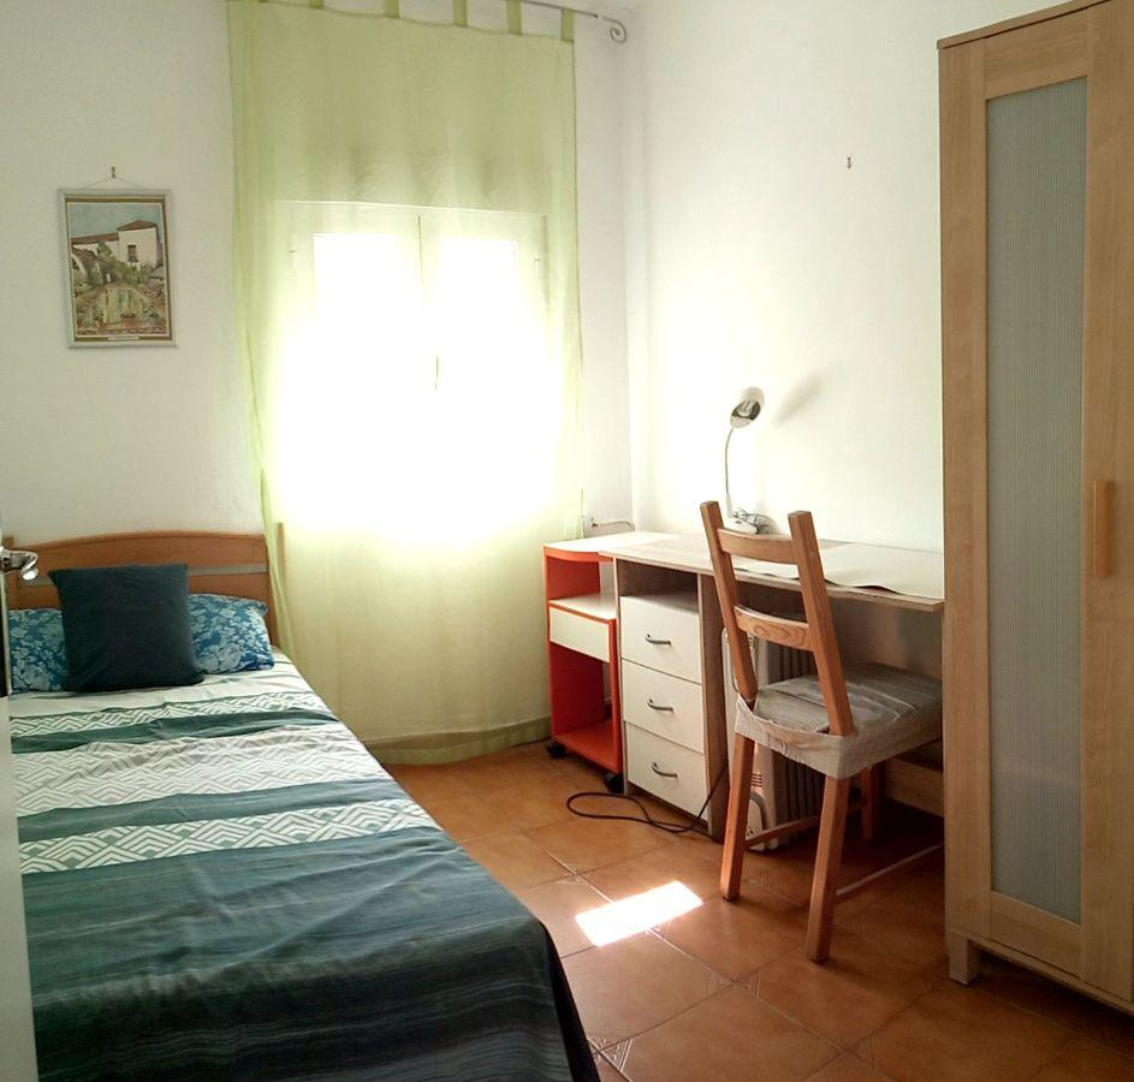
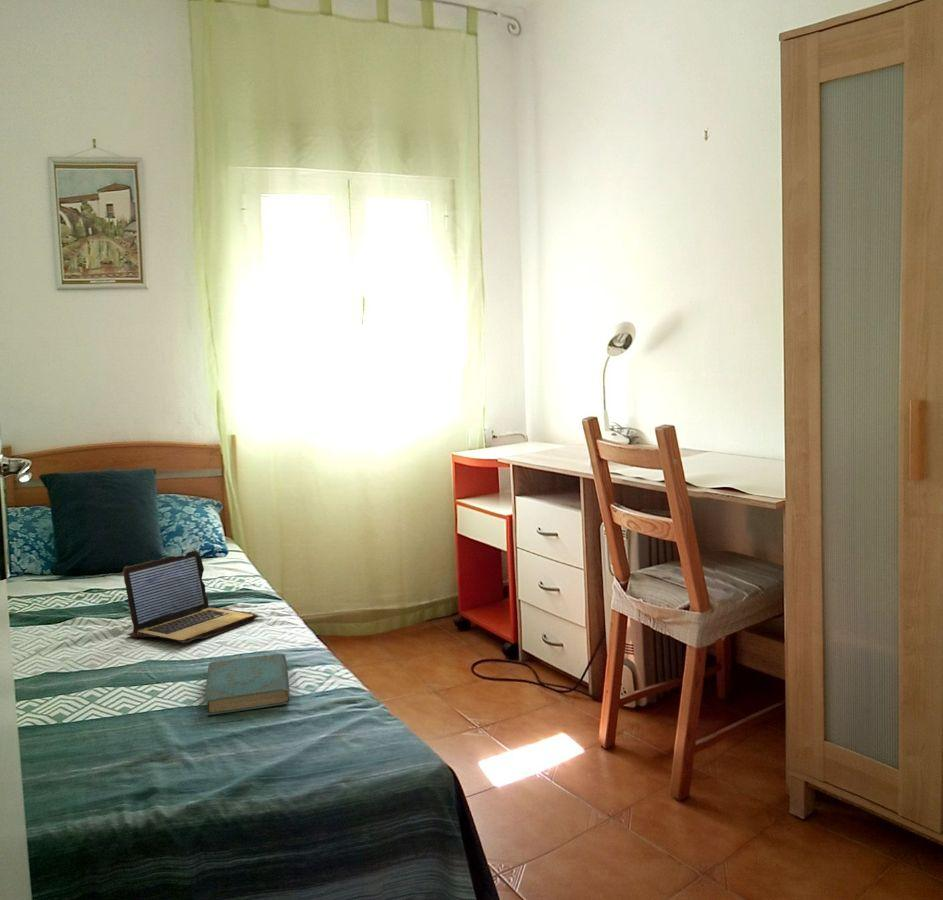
+ laptop [122,549,260,644]
+ book [203,653,291,716]
